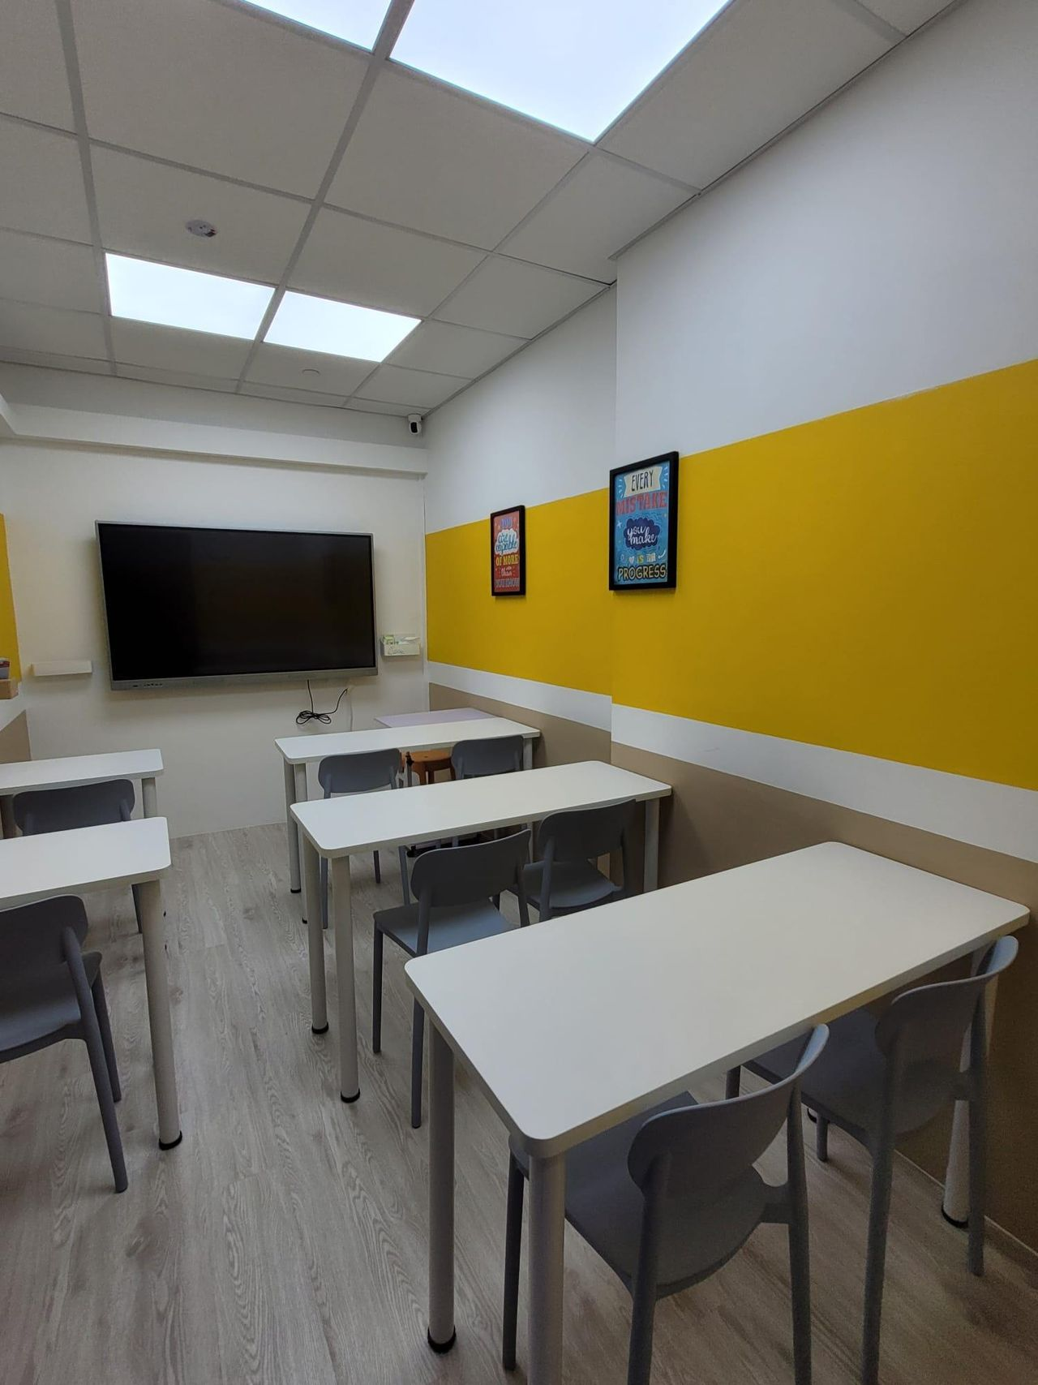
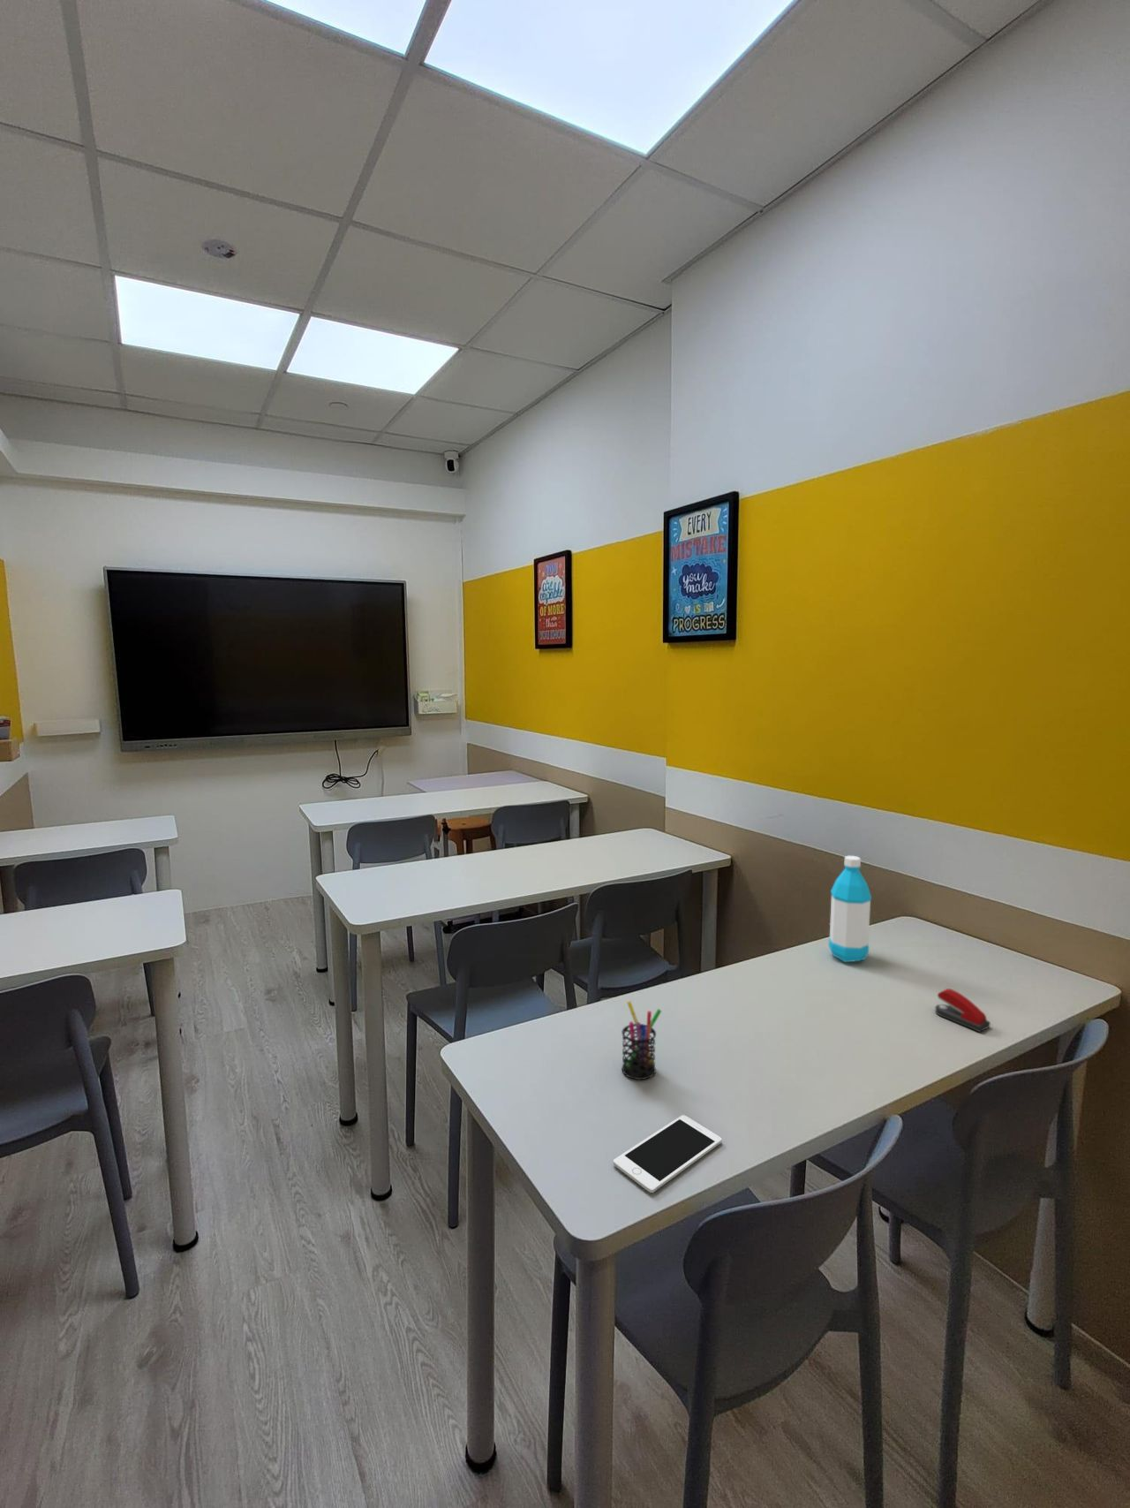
+ cell phone [612,1114,723,1193]
+ stapler [935,988,991,1033]
+ water bottle [829,855,872,963]
+ pen holder [621,1000,662,1081]
